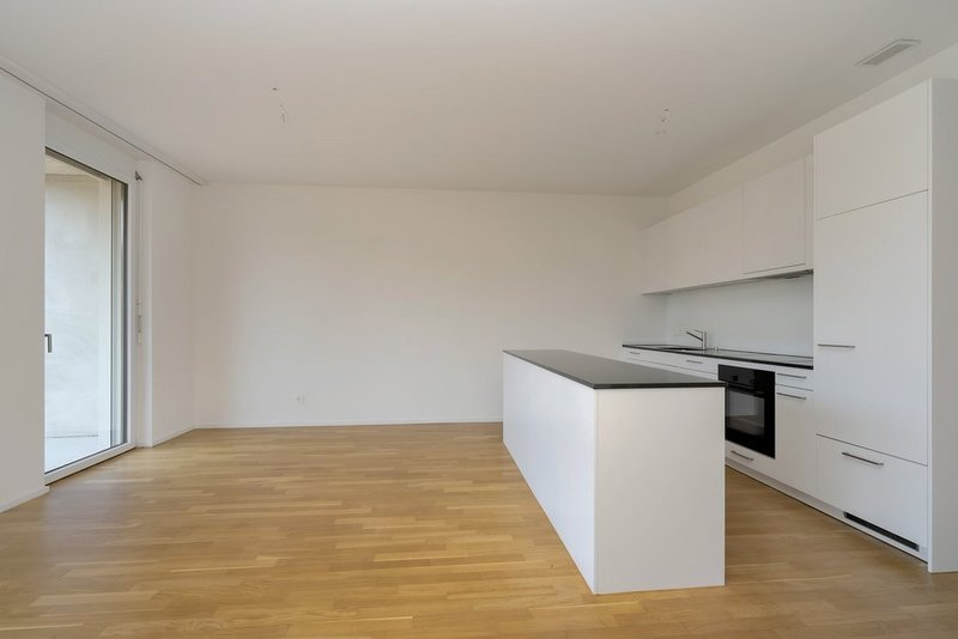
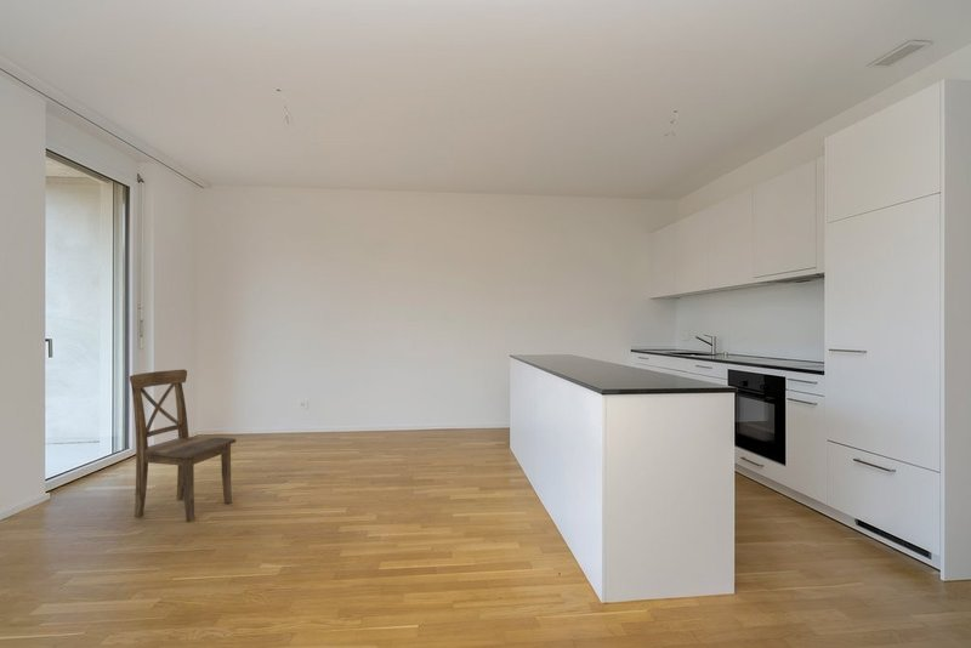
+ dining chair [129,369,237,523]
